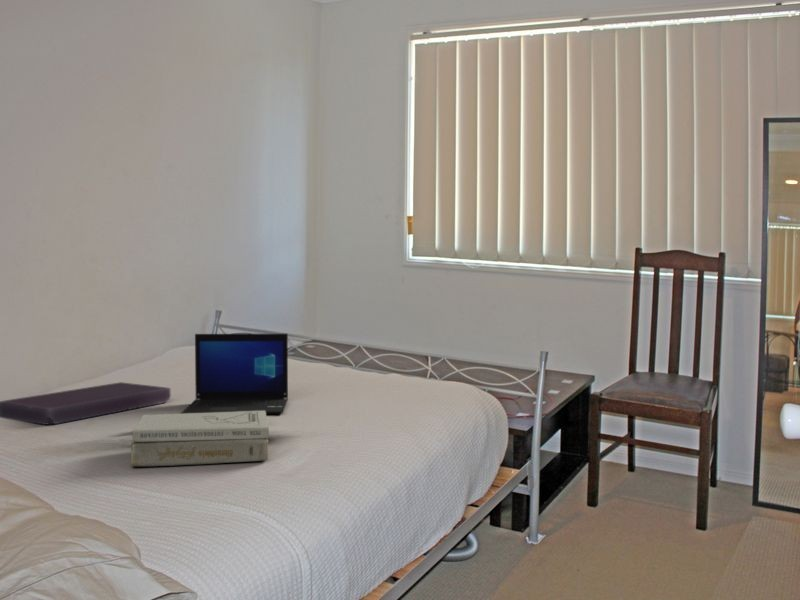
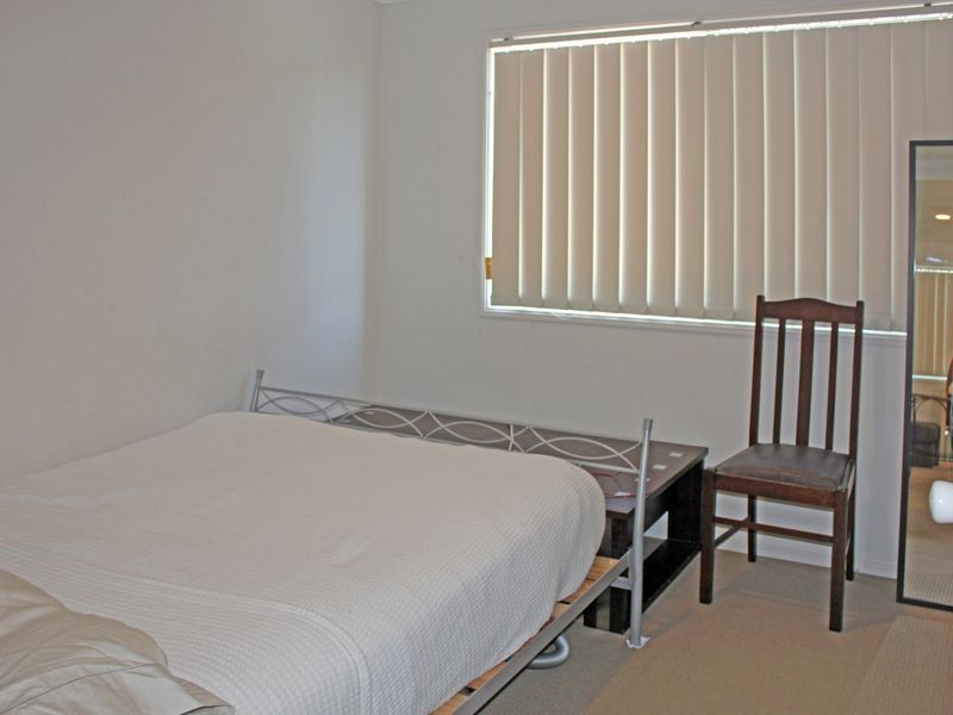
- cushion [0,381,172,426]
- laptop [181,332,289,415]
- books [129,411,270,467]
